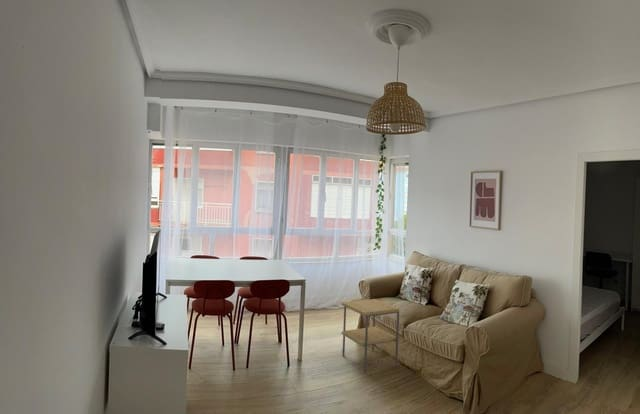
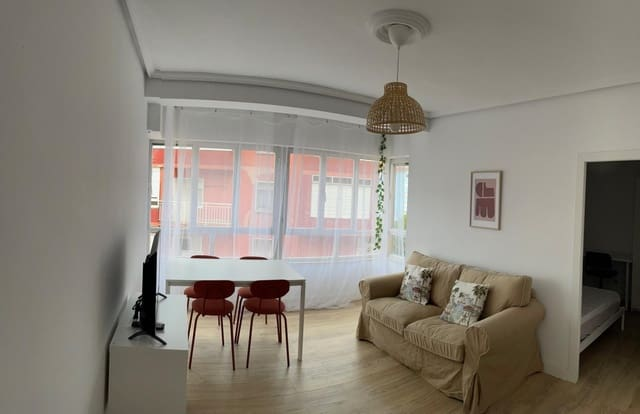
- side table [340,298,400,374]
